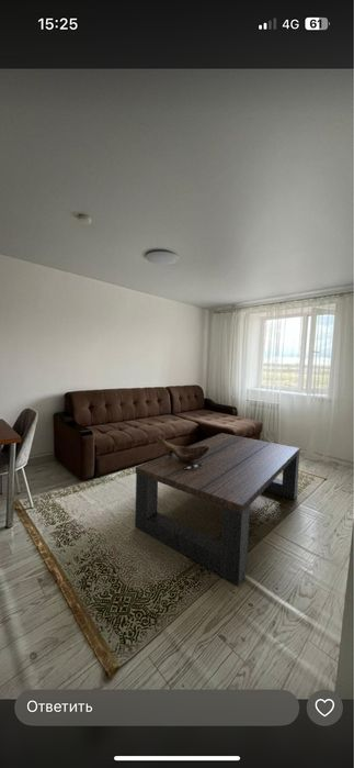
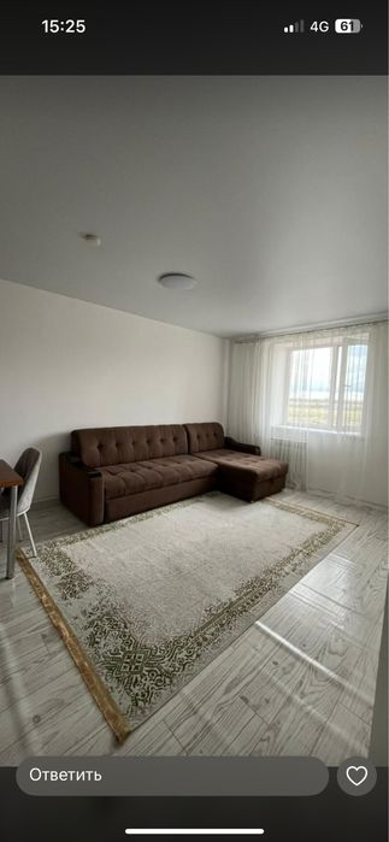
- decorative bowl [155,434,209,470]
- coffee table [134,432,301,587]
